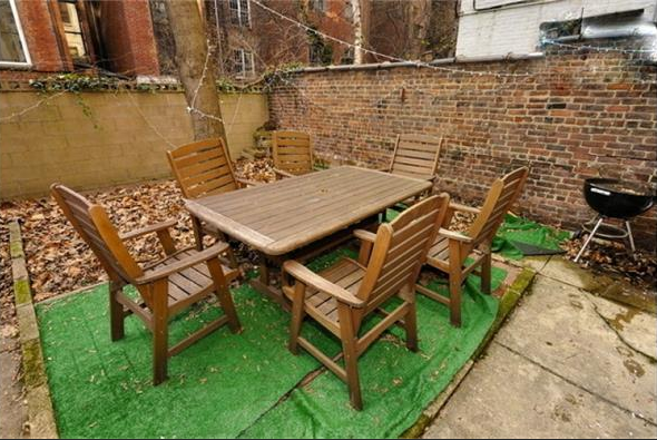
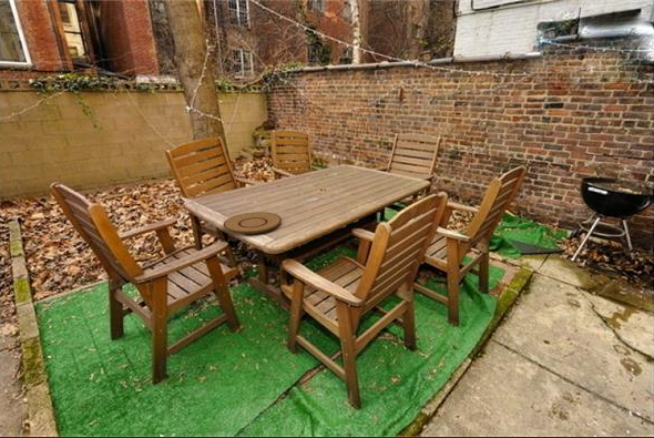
+ plate [223,211,283,235]
